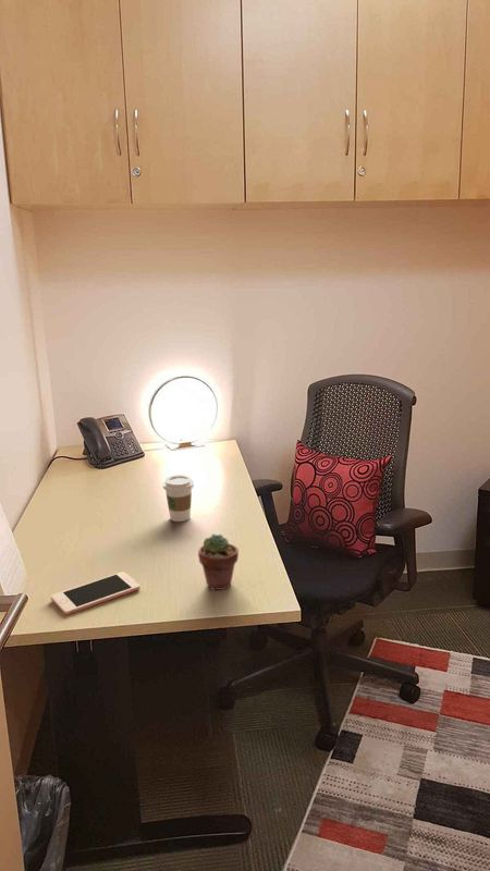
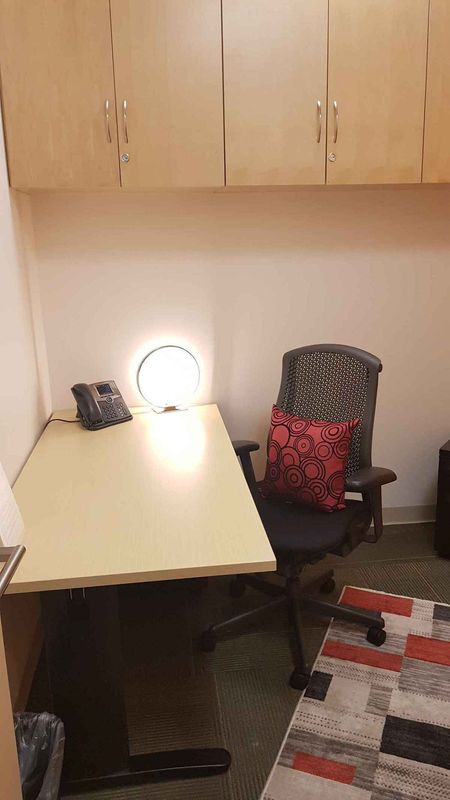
- coffee cup [162,474,195,523]
- potted succulent [197,532,240,591]
- cell phone [50,571,142,616]
